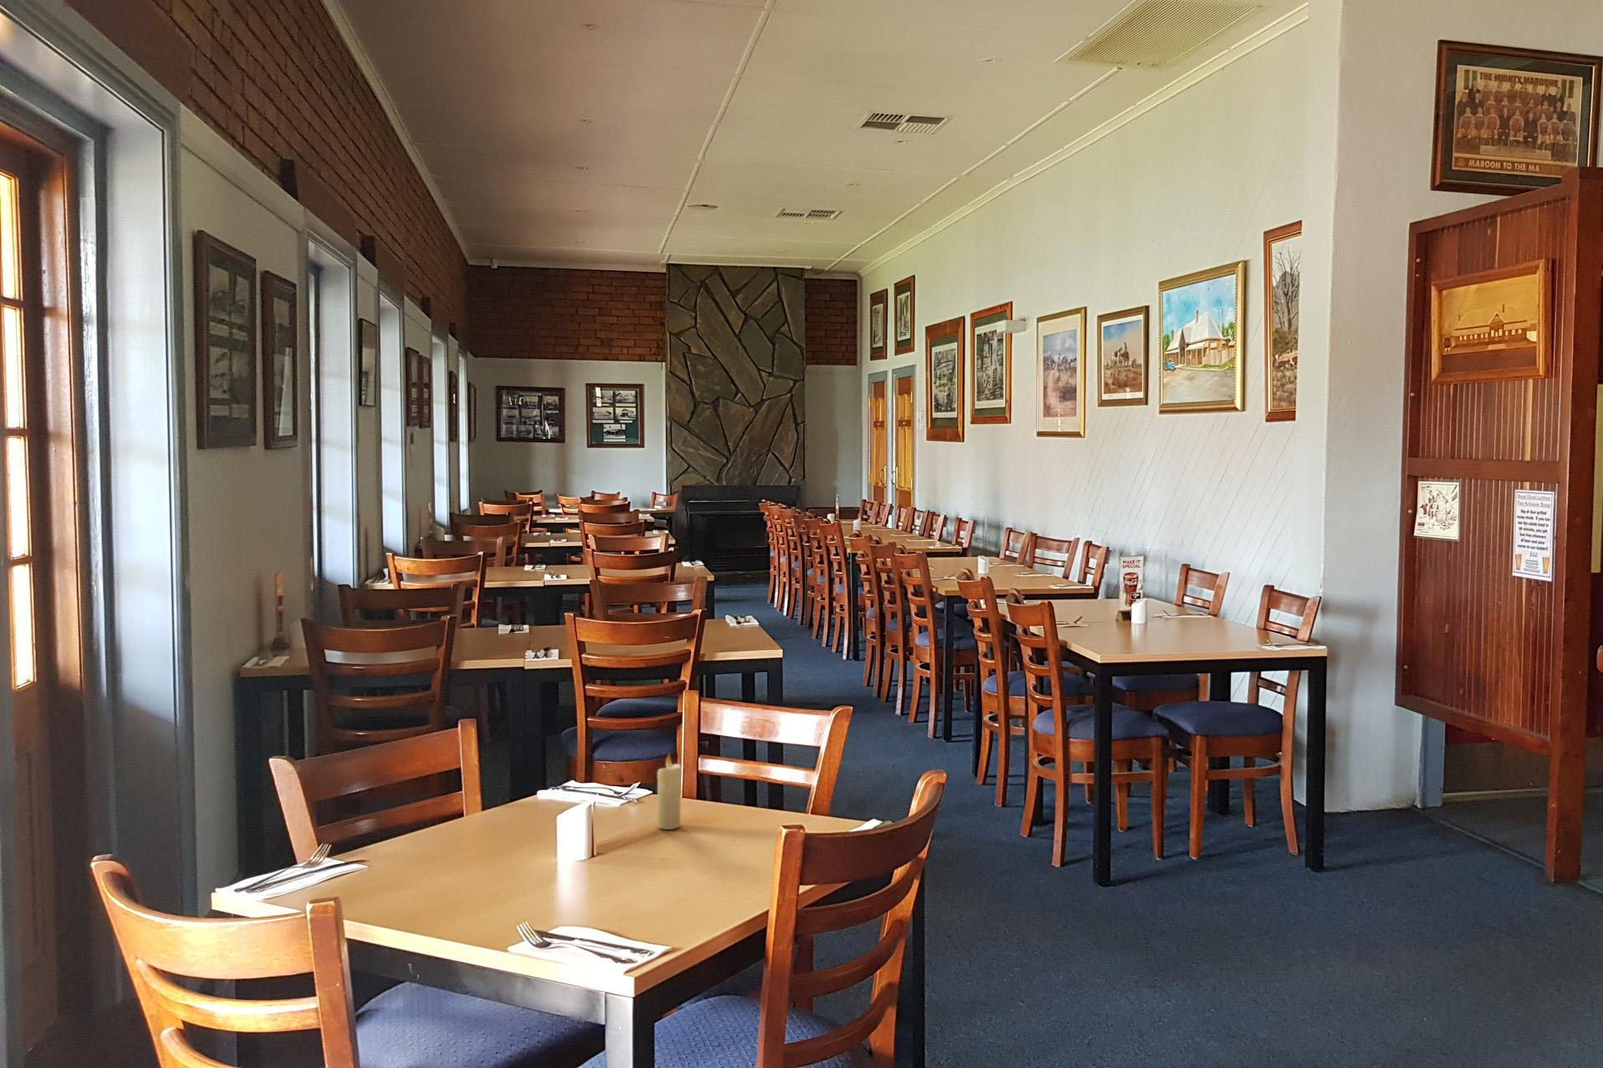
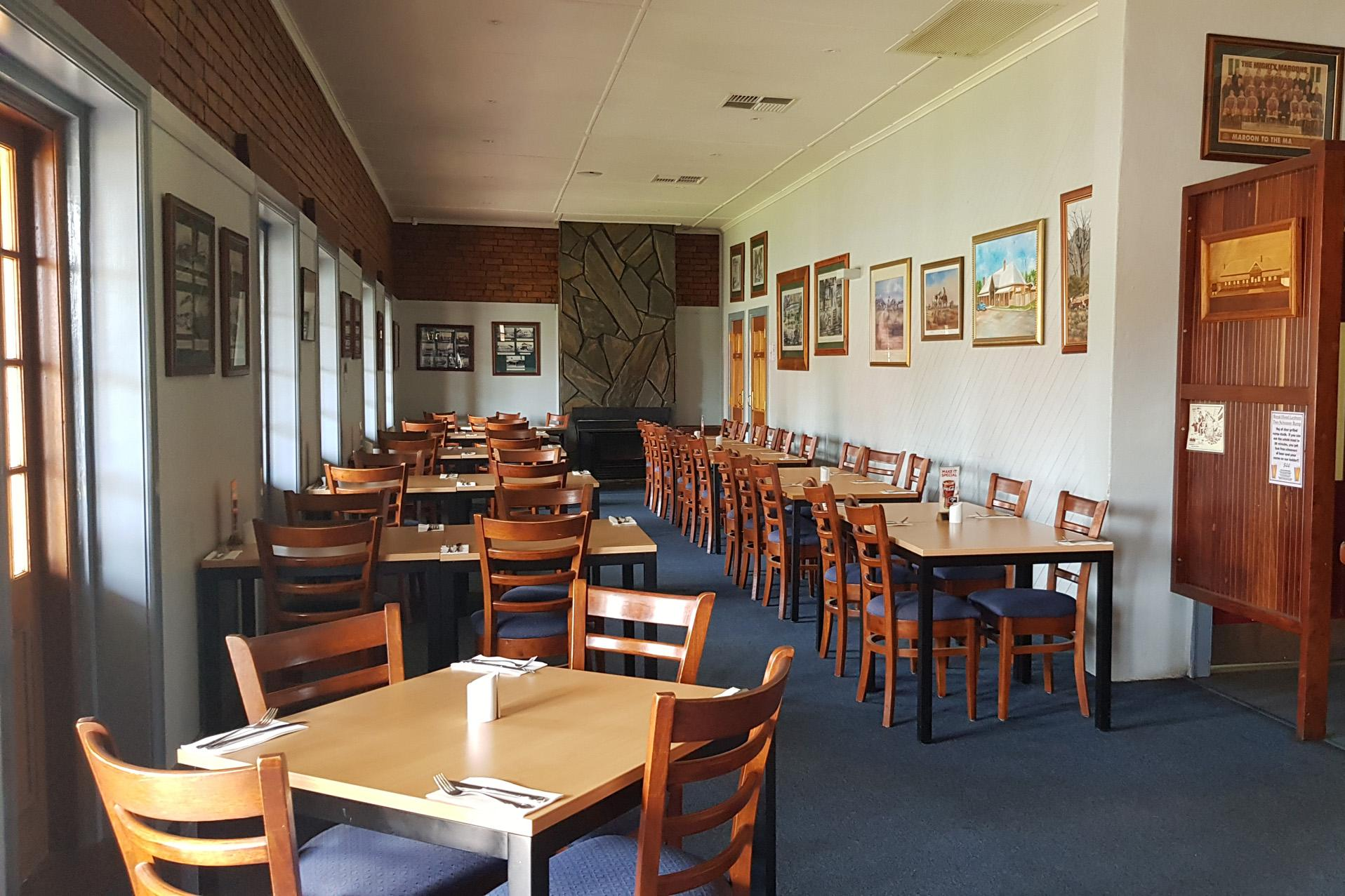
- candle [657,752,682,831]
